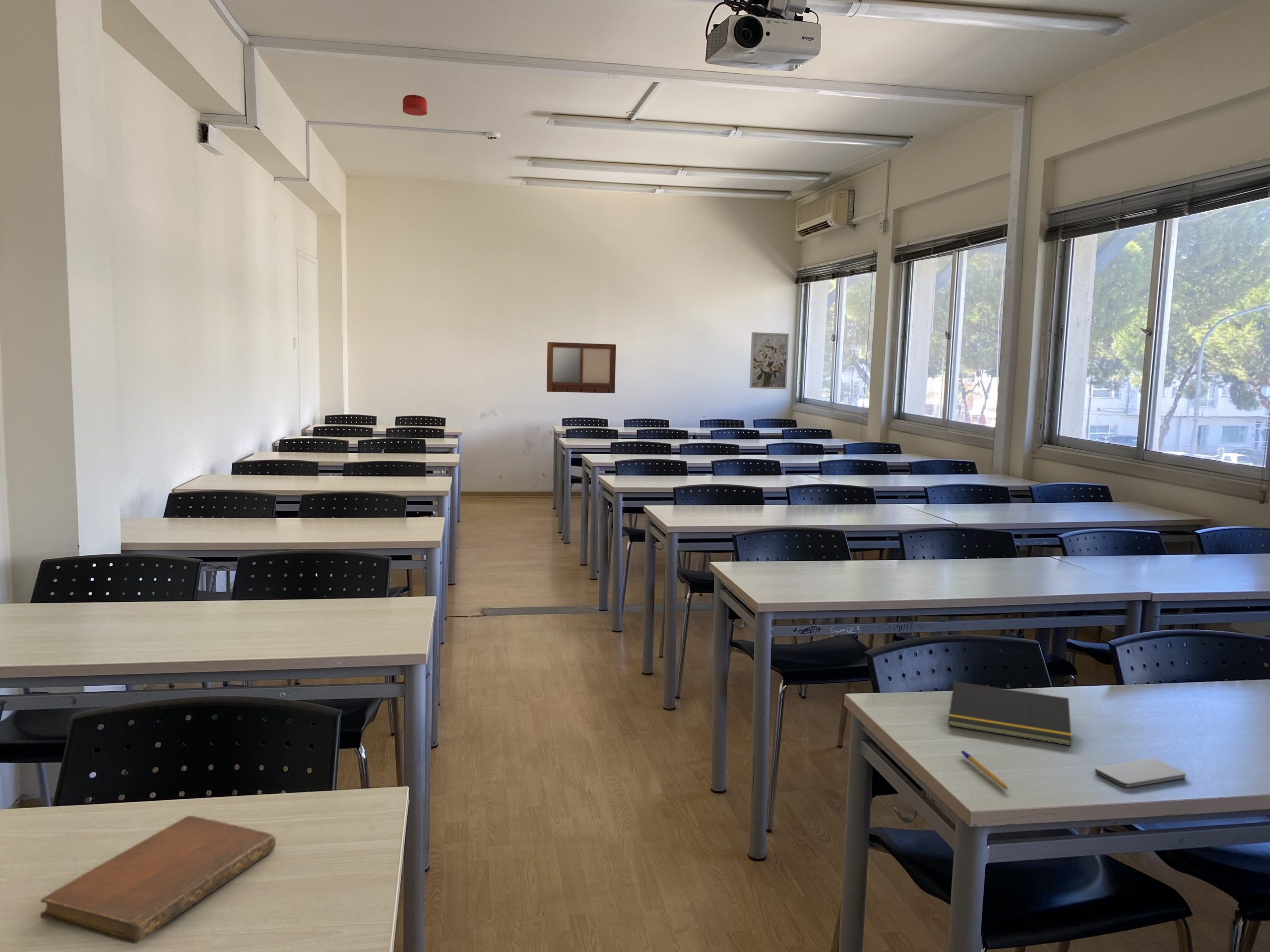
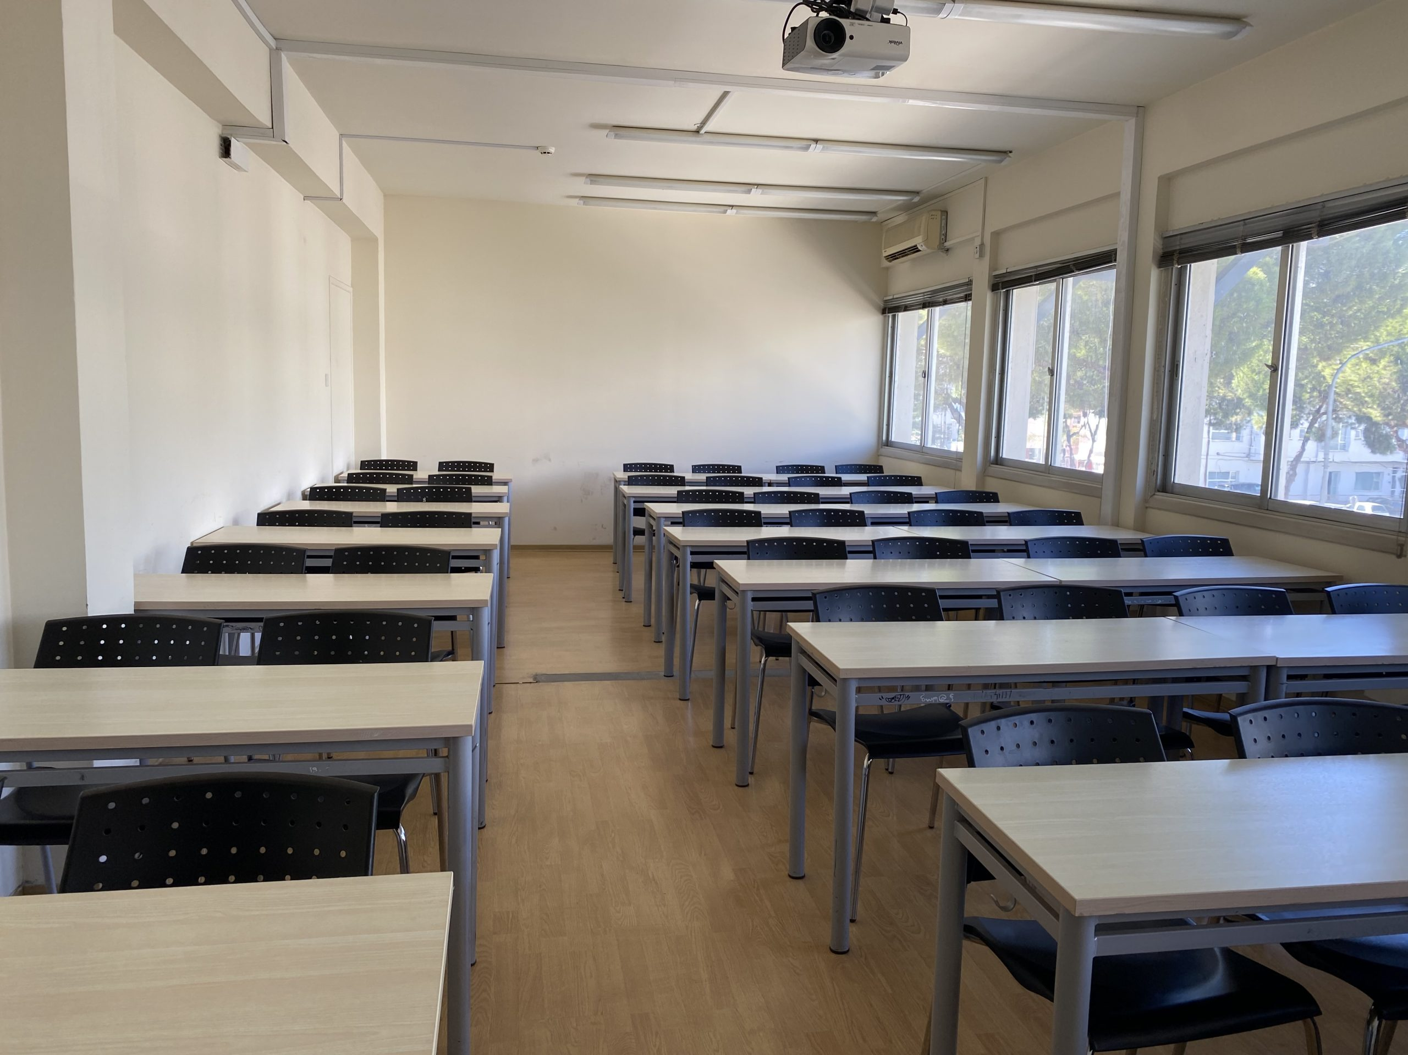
- wall art [749,332,789,390]
- writing board [546,342,617,394]
- pen [960,750,1009,790]
- notebook [40,815,276,945]
- smoke detector [402,94,428,116]
- notepad [948,681,1072,746]
- smartphone [1094,758,1186,788]
